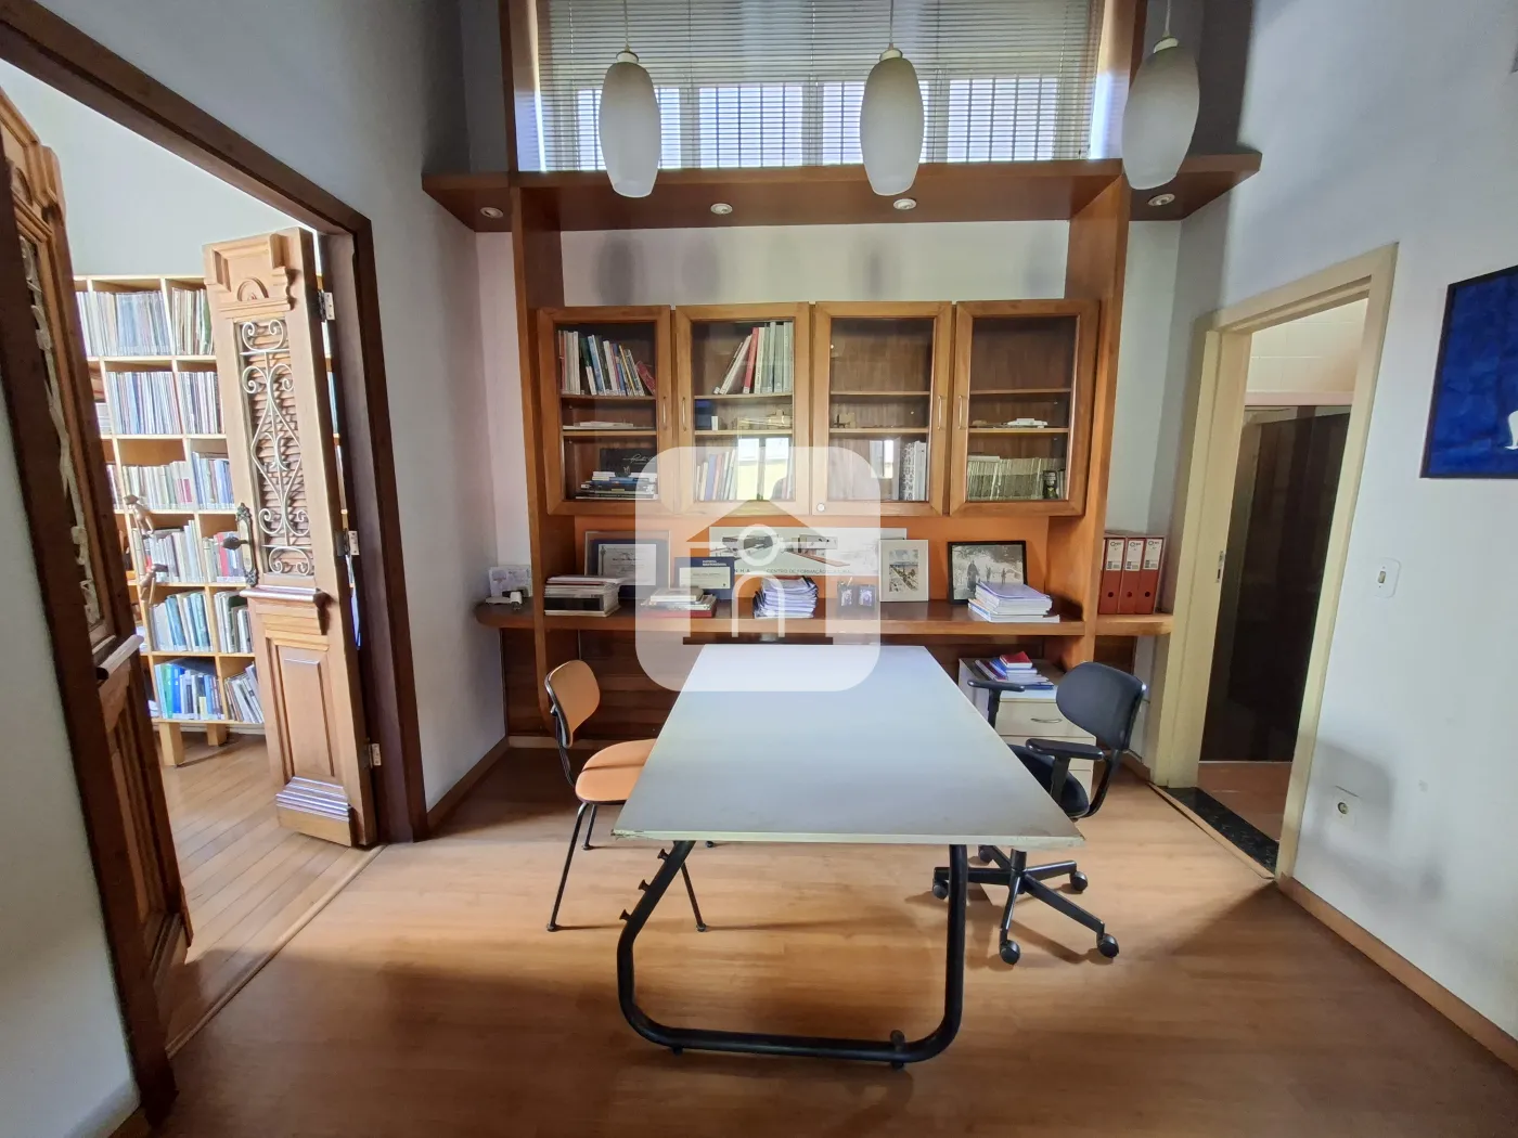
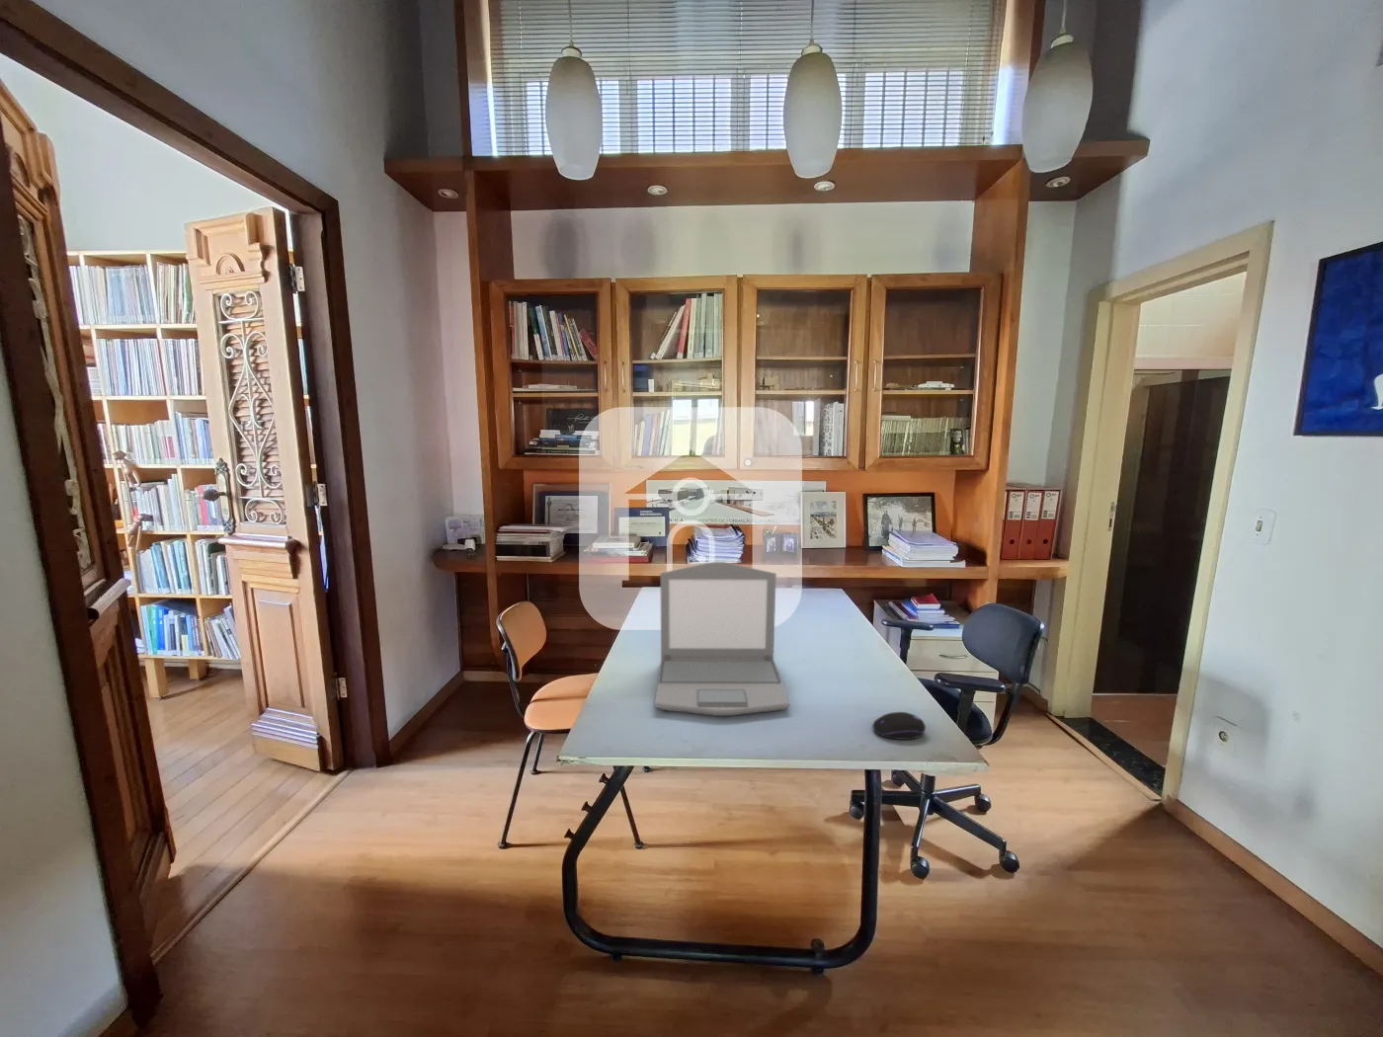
+ computer mouse [871,711,927,741]
+ laptop [654,561,792,717]
